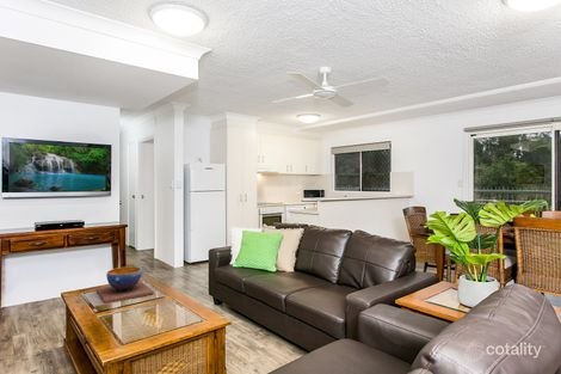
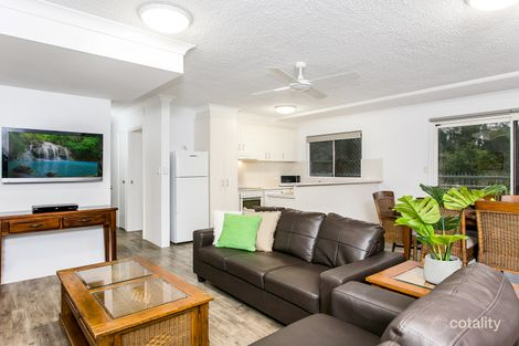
- decorative bowl [95,265,155,305]
